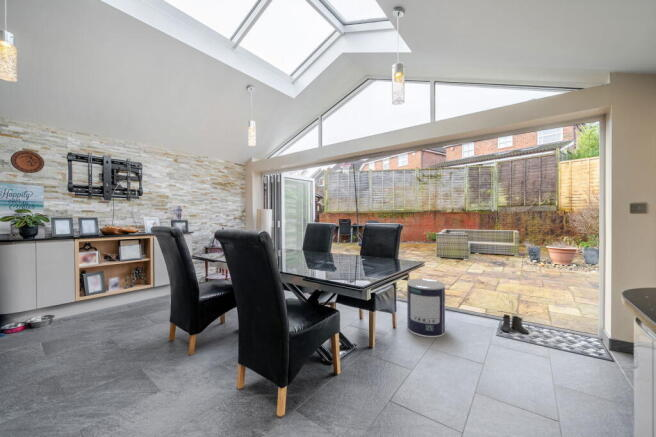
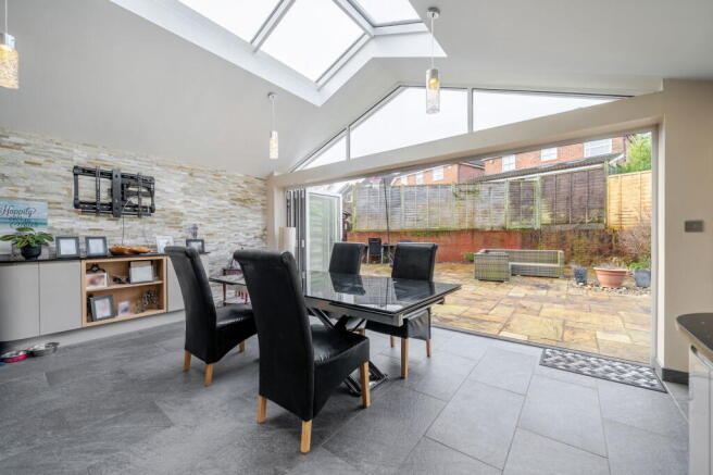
- paint can [406,278,446,339]
- boots [500,313,530,335]
- decorative plate [10,149,45,174]
